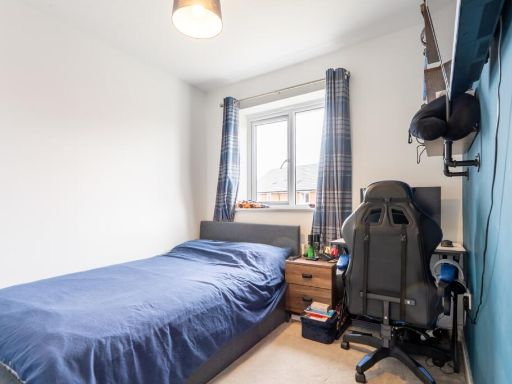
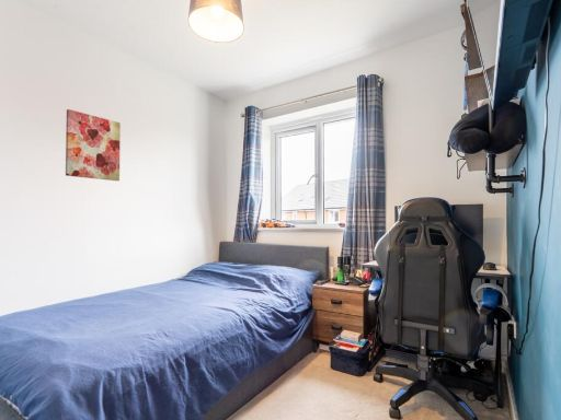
+ wall art [65,108,122,182]
